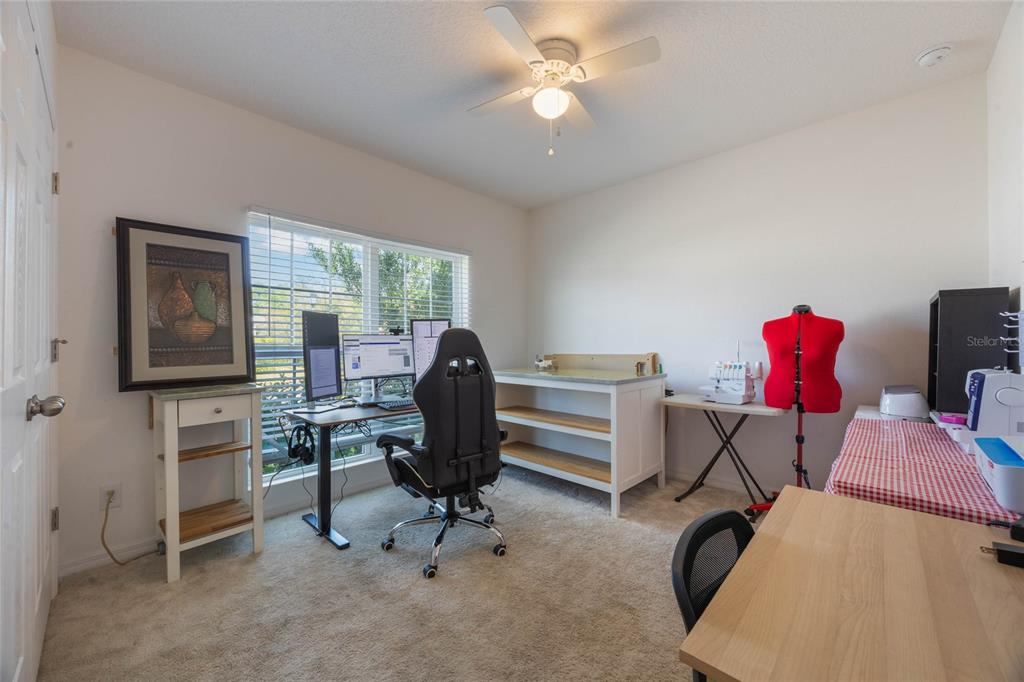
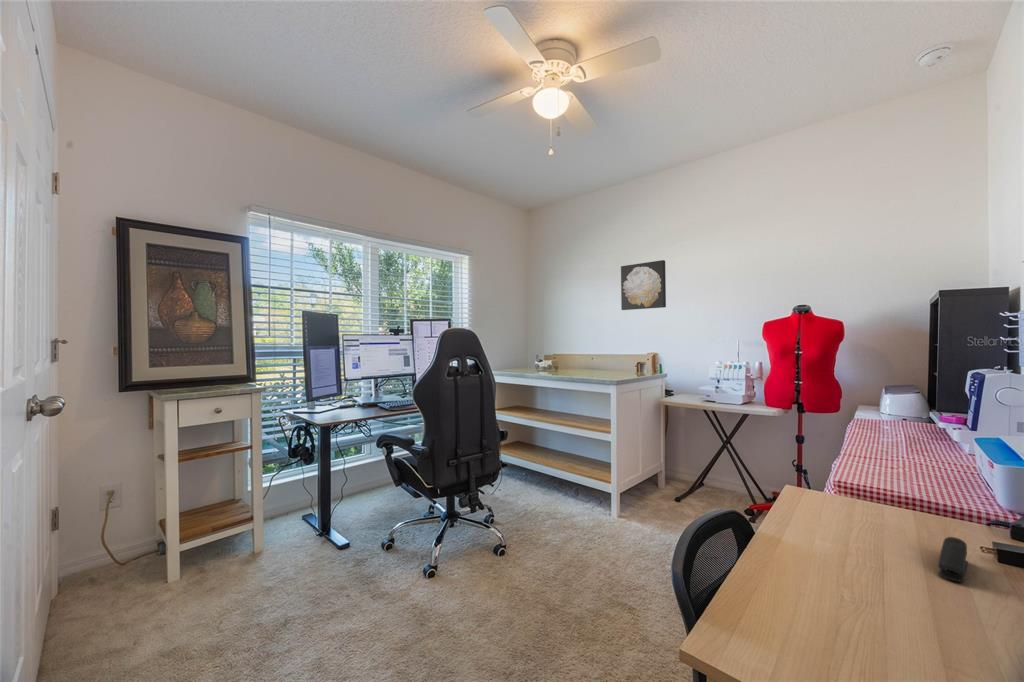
+ wall art [620,259,667,311]
+ stapler [937,536,969,583]
